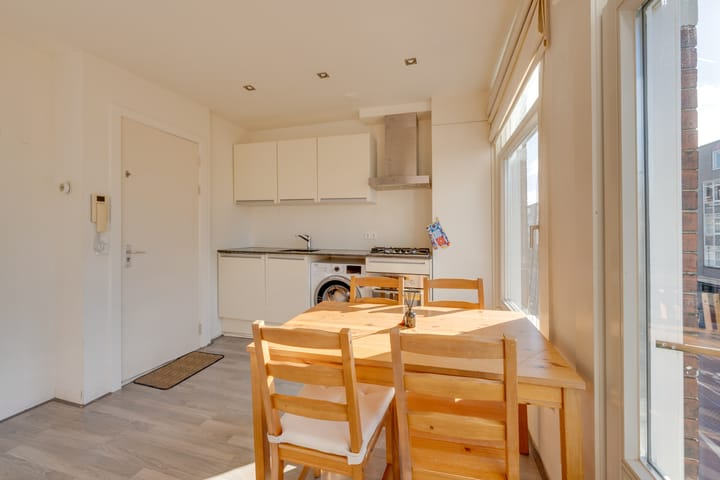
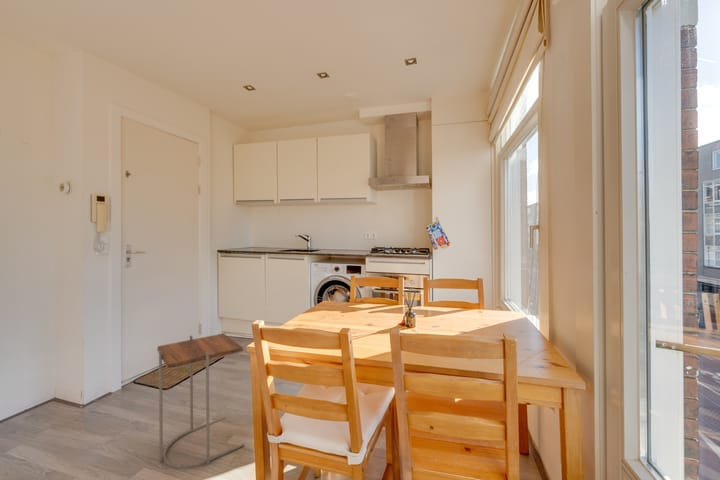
+ side table [156,333,245,469]
